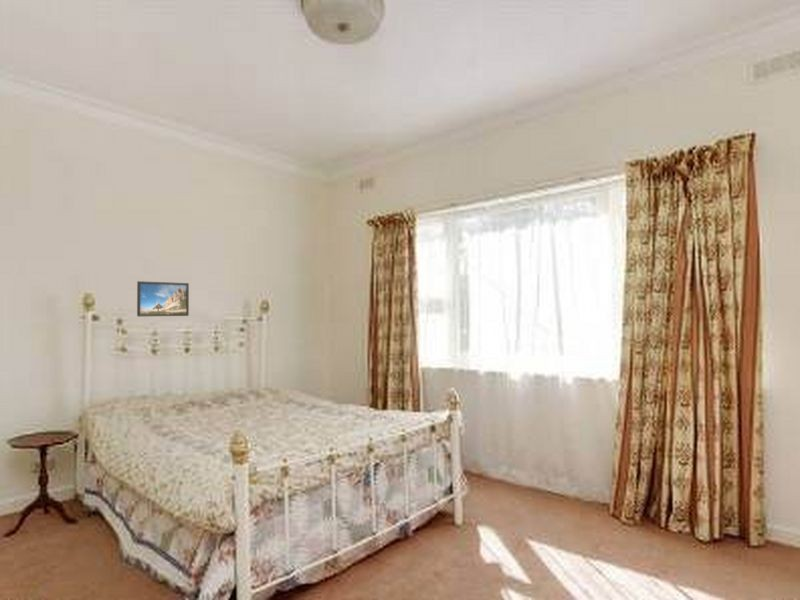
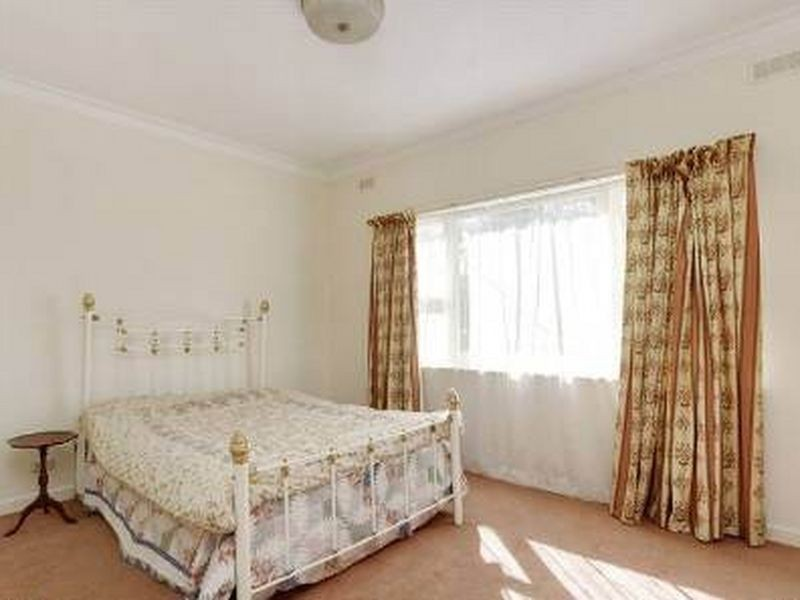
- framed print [136,280,190,318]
